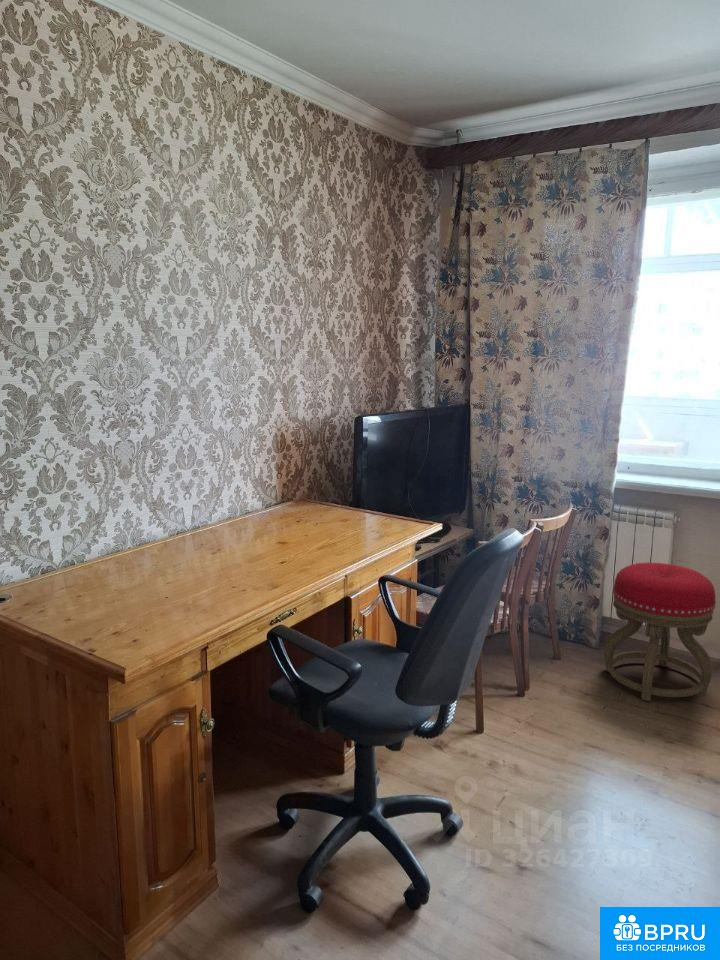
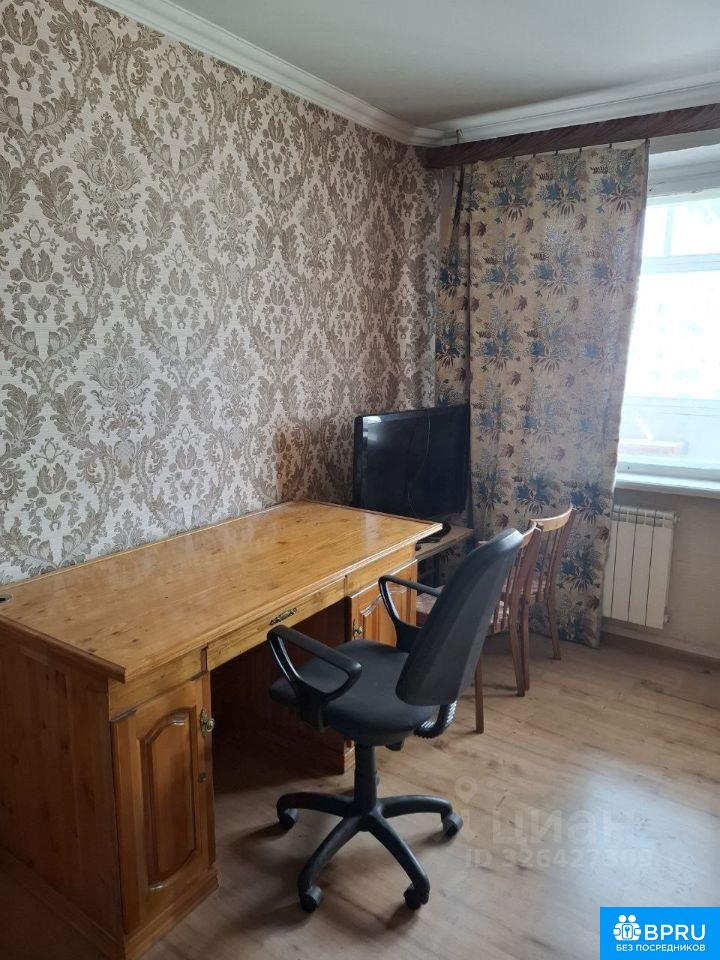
- stool [604,562,717,703]
